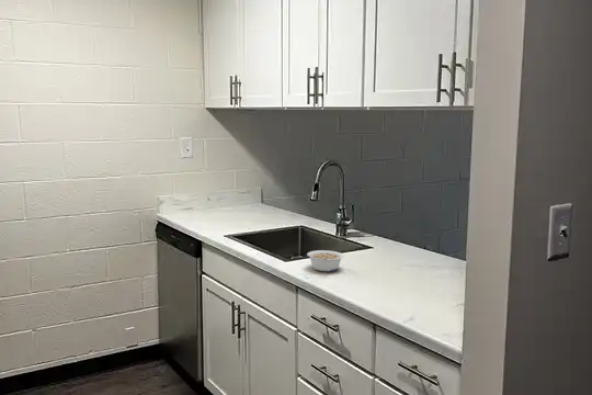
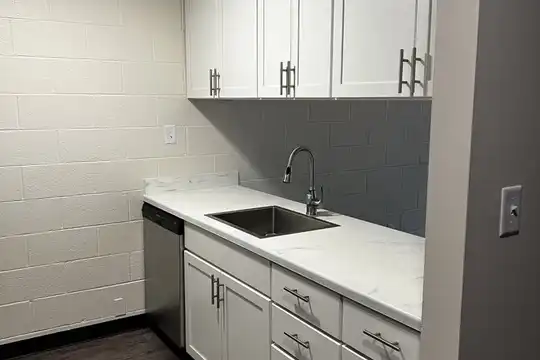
- legume [306,249,345,272]
